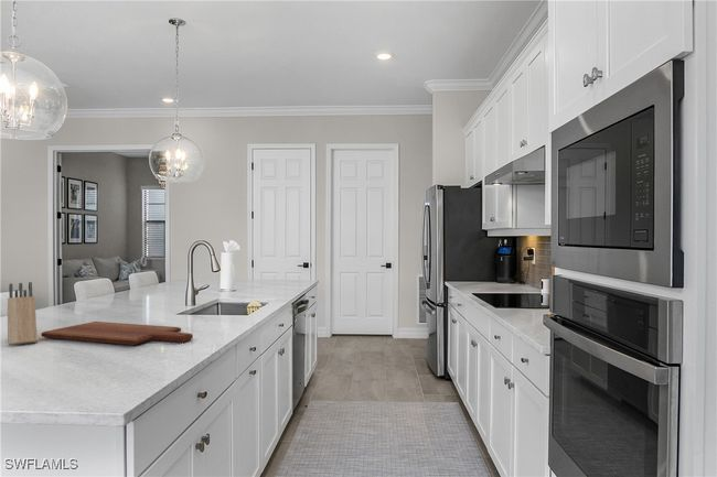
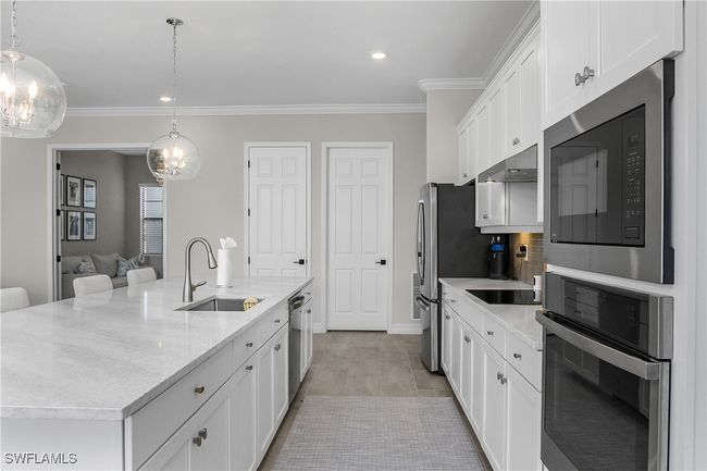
- cutting board [40,321,194,346]
- knife block [7,281,39,346]
